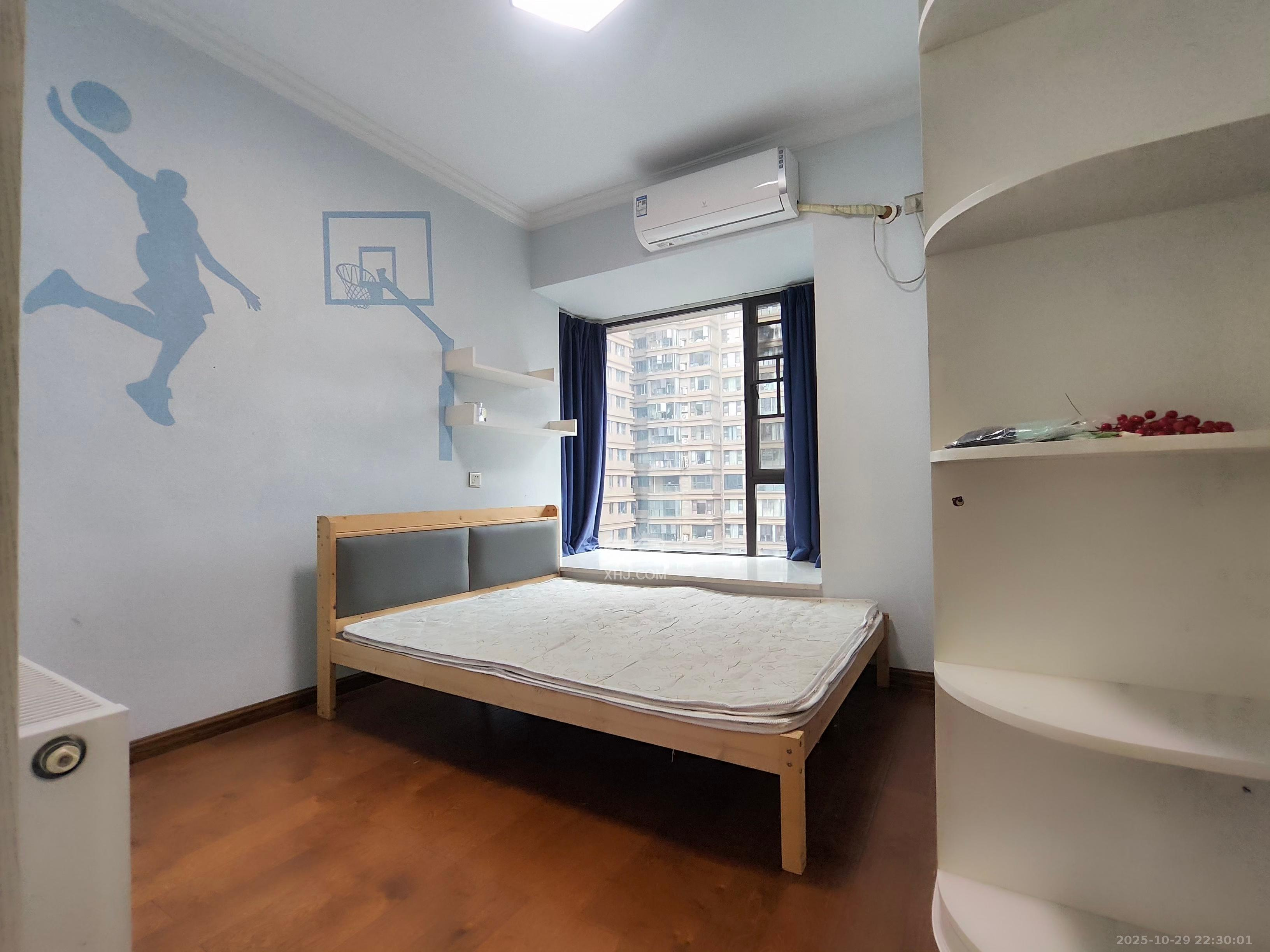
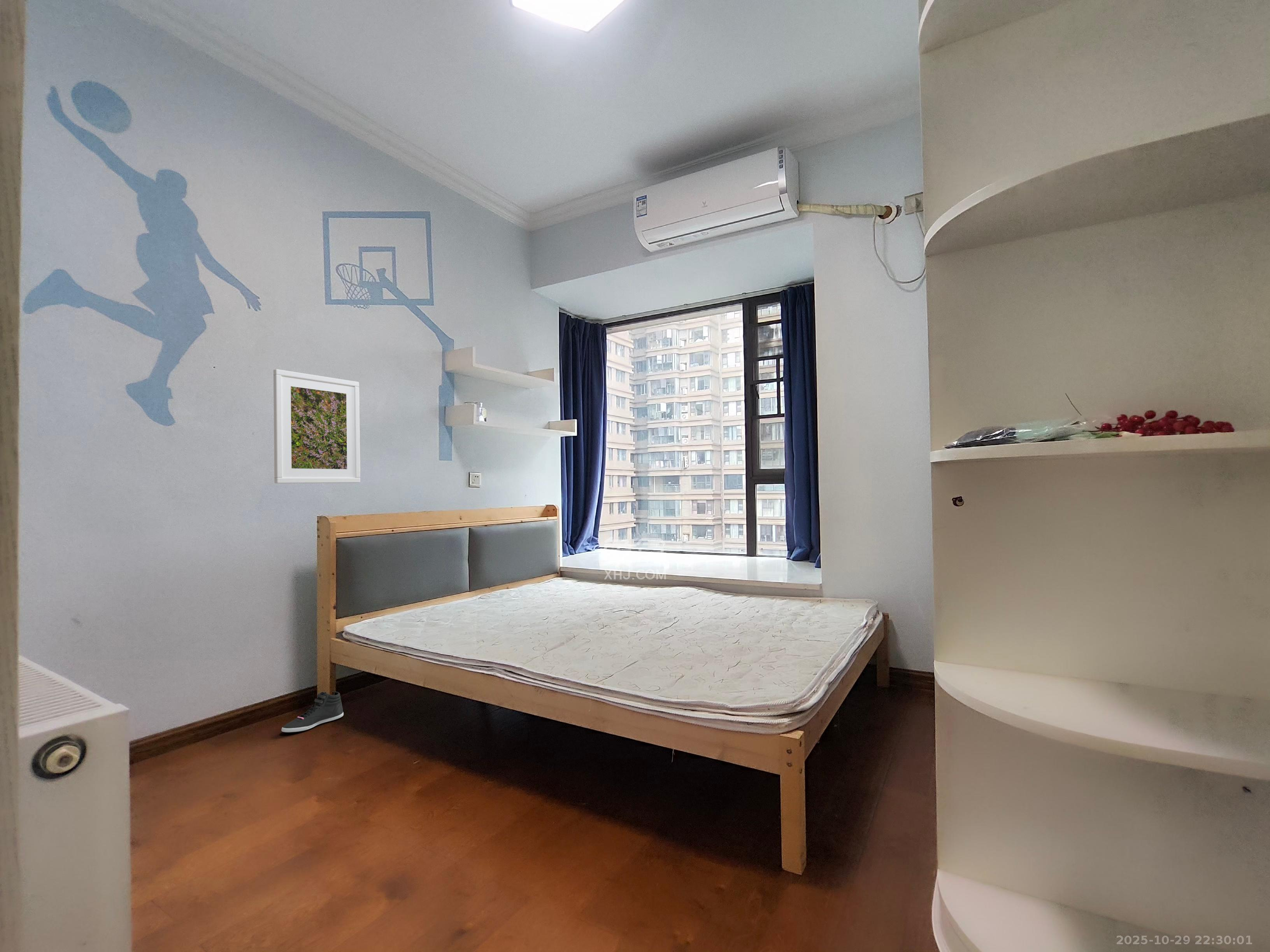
+ sneaker [281,691,344,733]
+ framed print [273,369,361,484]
